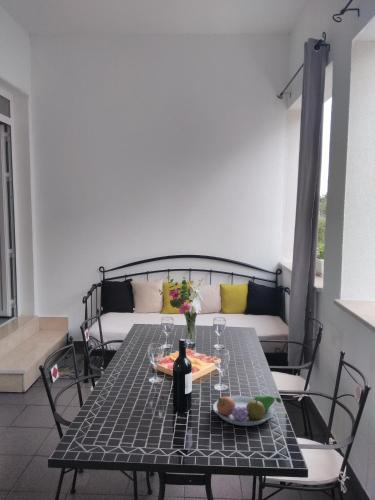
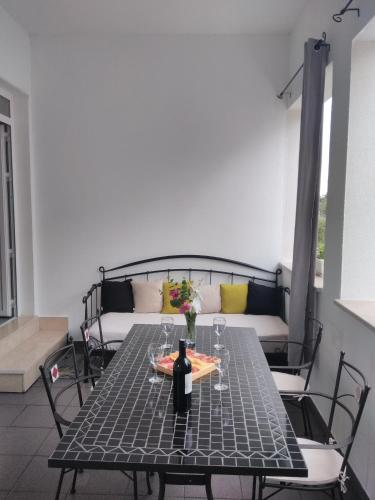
- fruit bowl [212,394,282,427]
